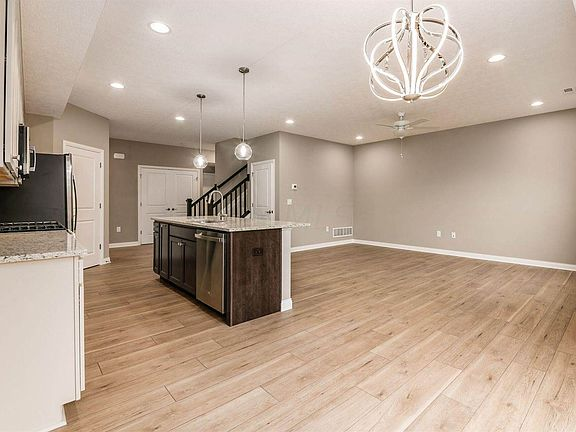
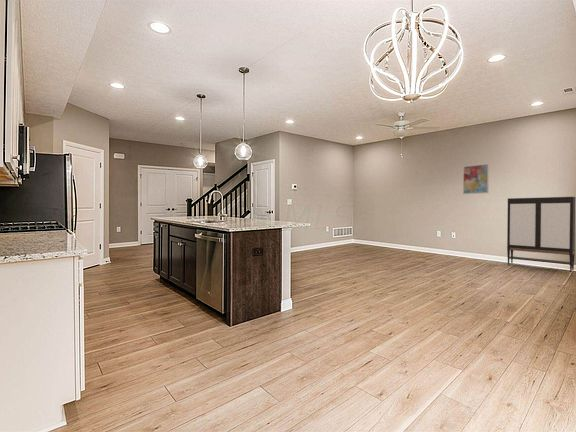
+ wall art [462,163,490,195]
+ storage cabinet [506,196,576,273]
